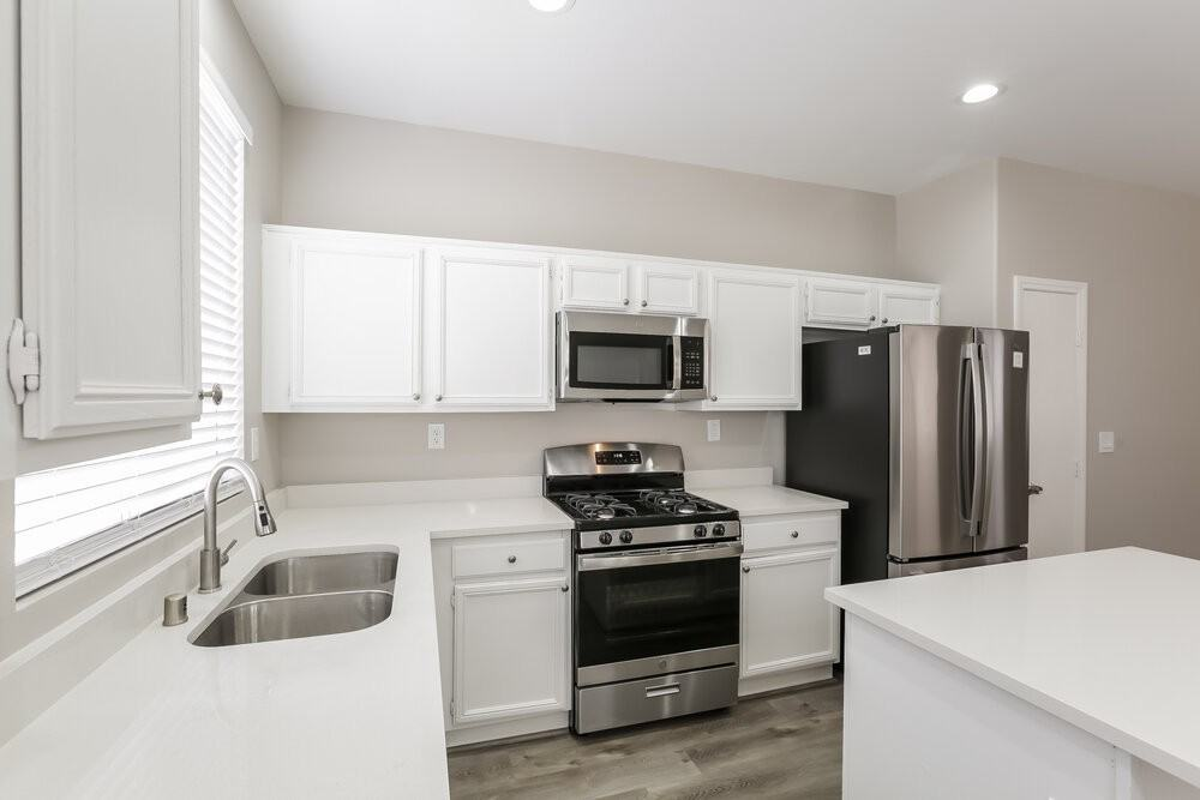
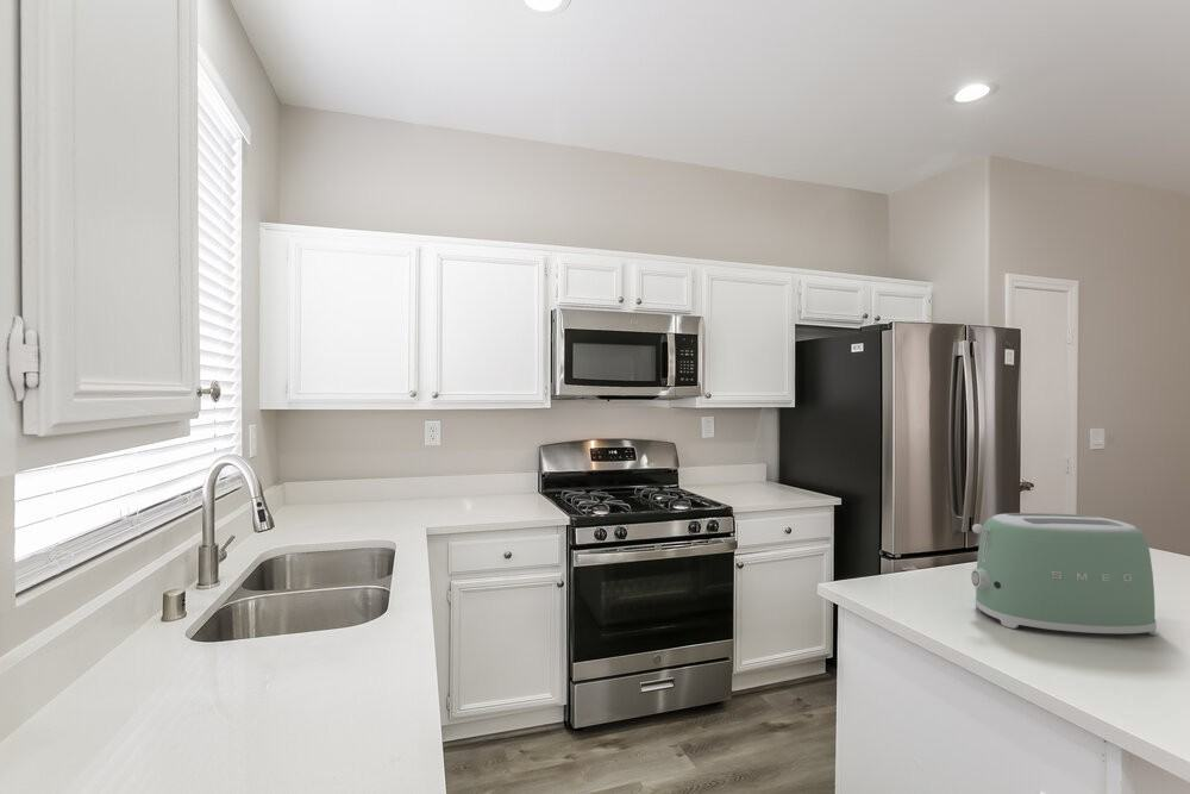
+ toaster [970,512,1157,636]
